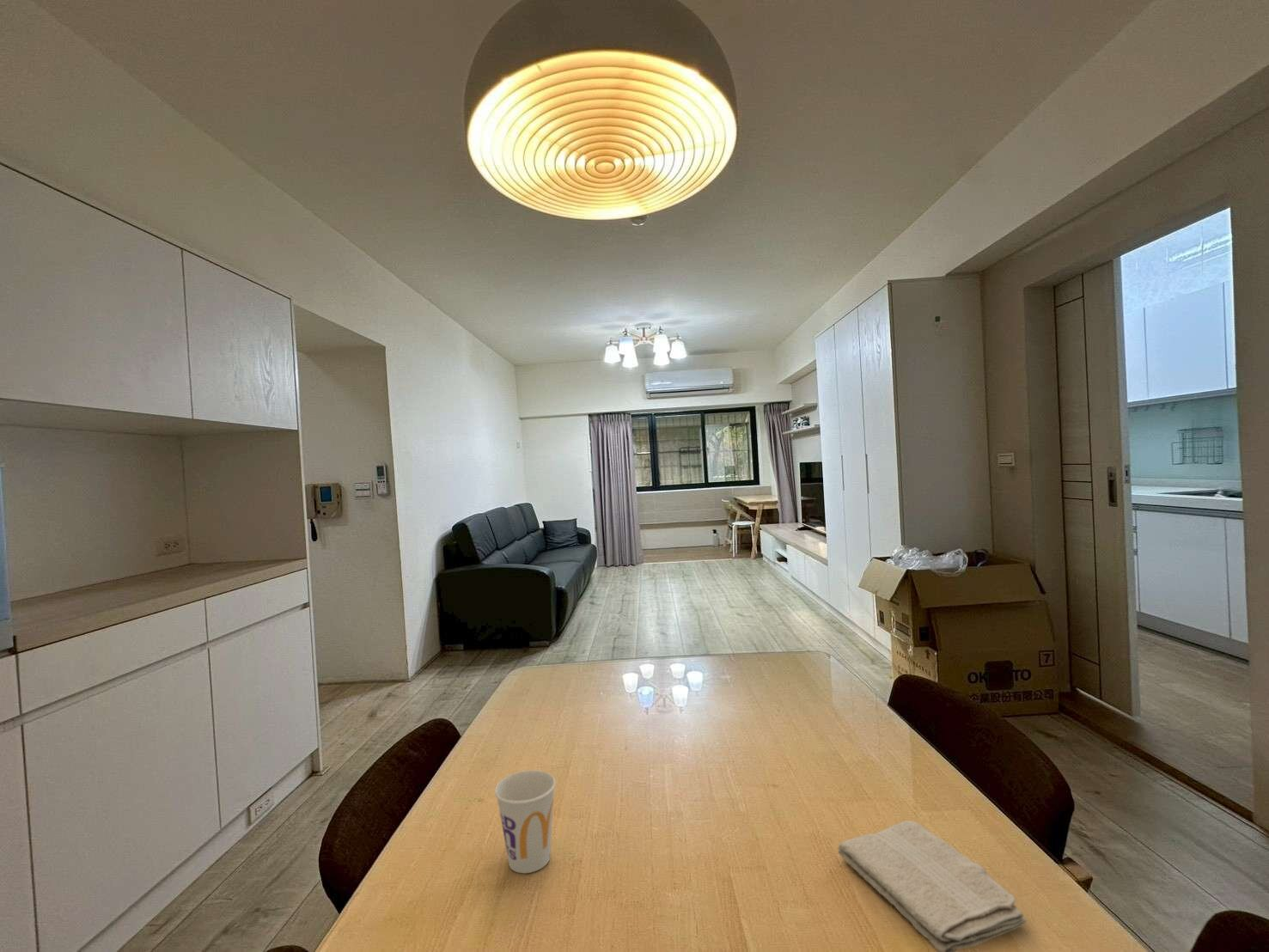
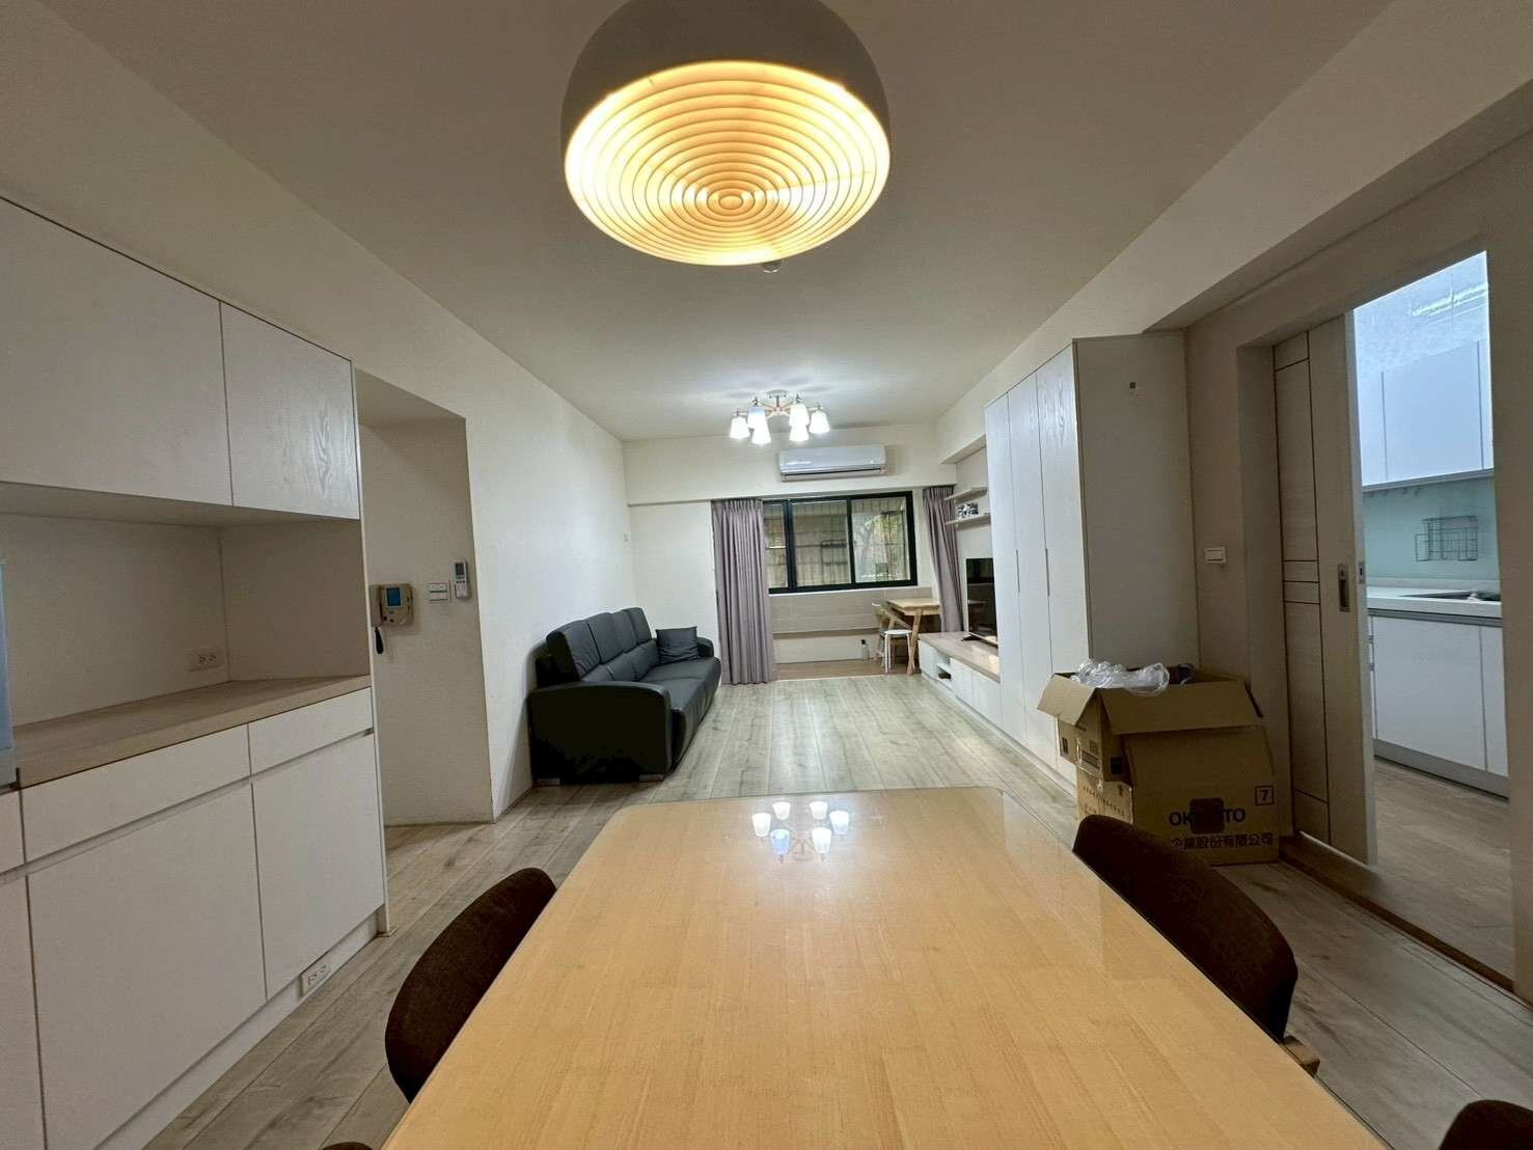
- cup [494,769,557,874]
- washcloth [837,820,1027,952]
